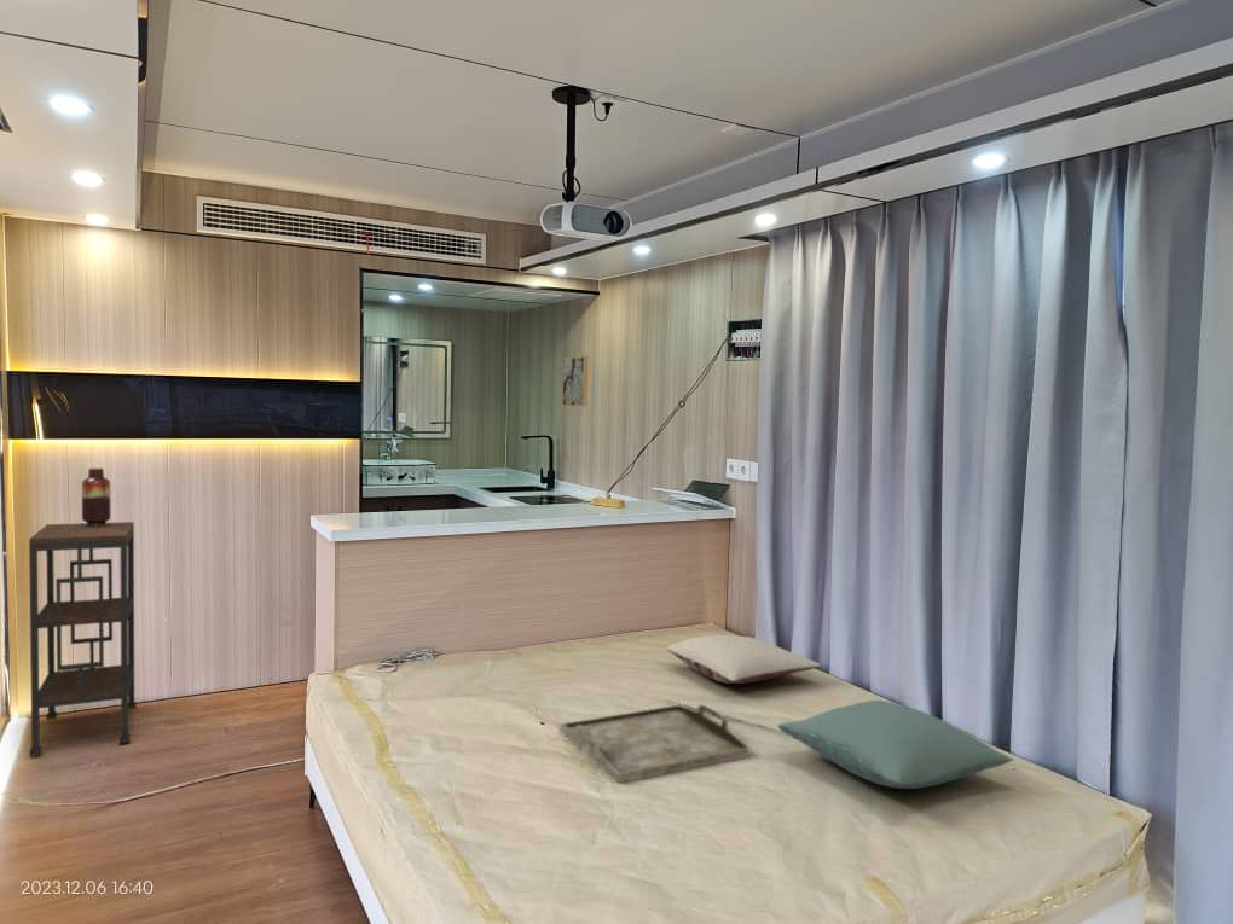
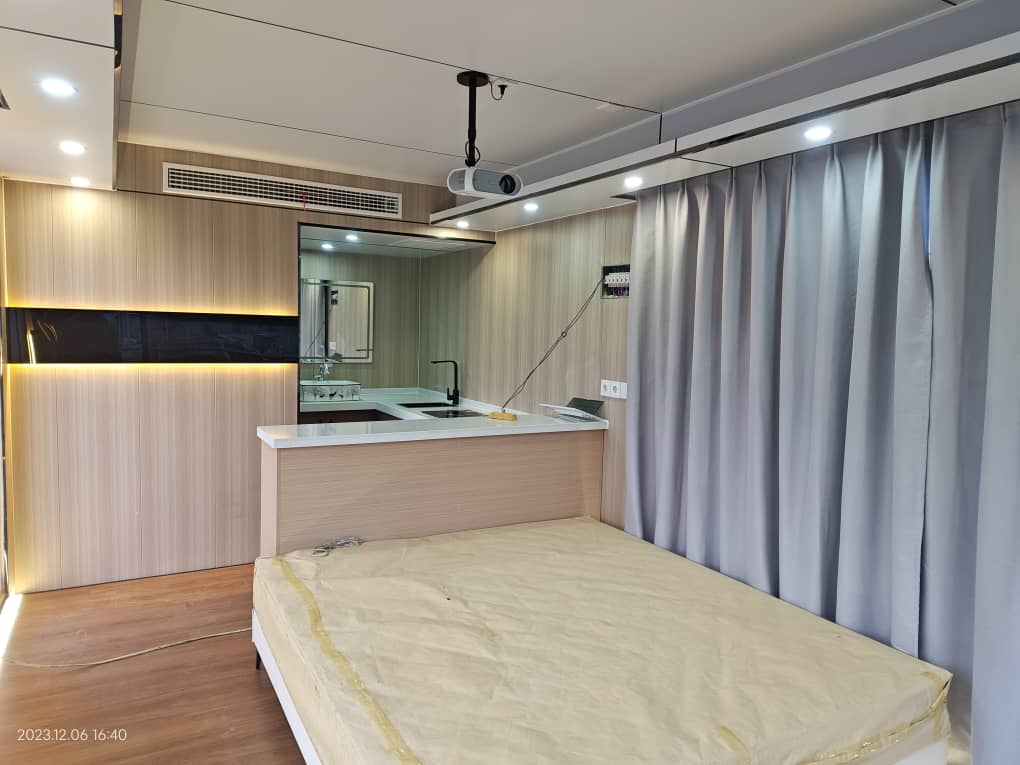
- pillow [665,634,822,685]
- serving tray [558,703,751,784]
- shelving unit [28,521,138,757]
- pillow [777,699,1014,790]
- vase [81,467,111,527]
- wall art [561,354,589,408]
